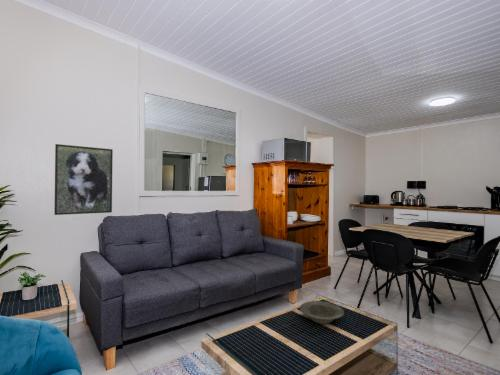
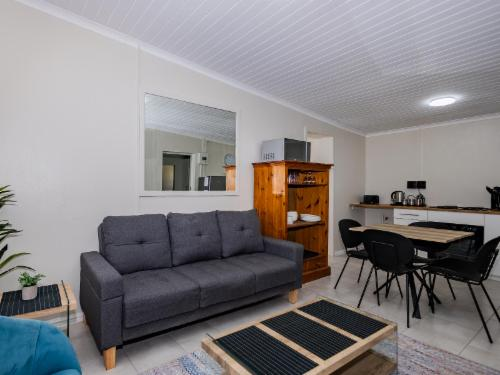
- bowl [299,300,345,325]
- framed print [53,143,114,216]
